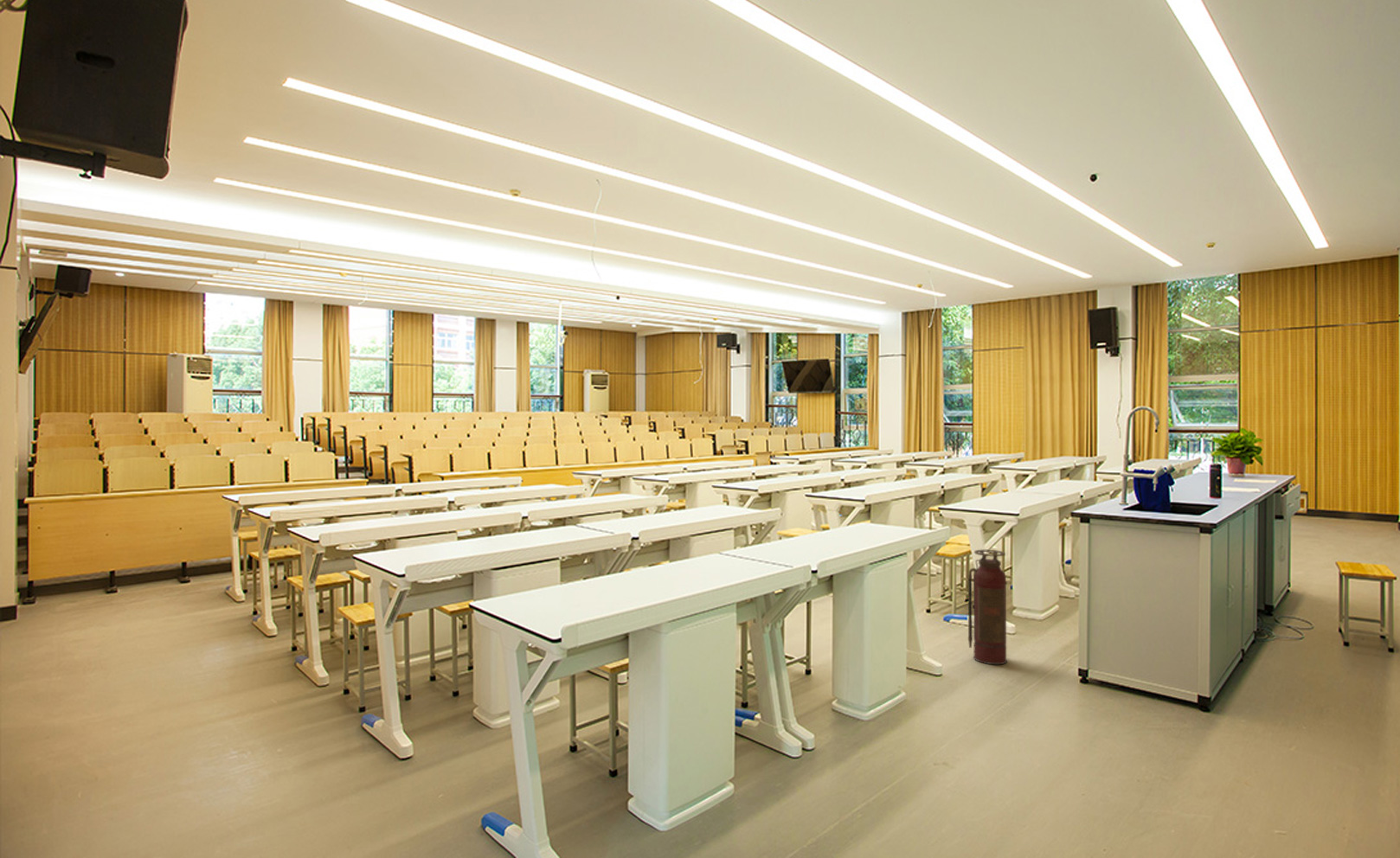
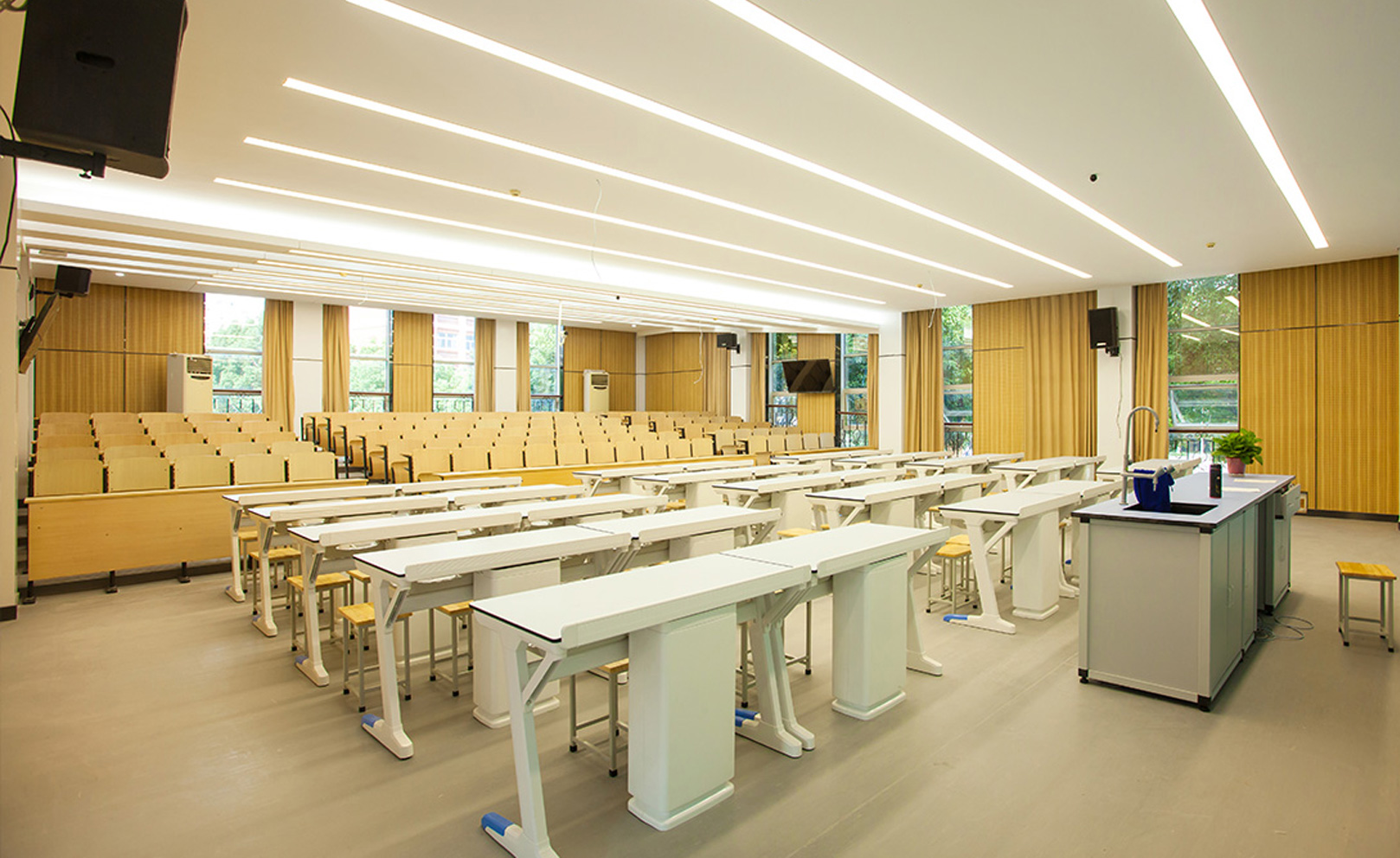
- fire extinguisher [967,548,1008,665]
